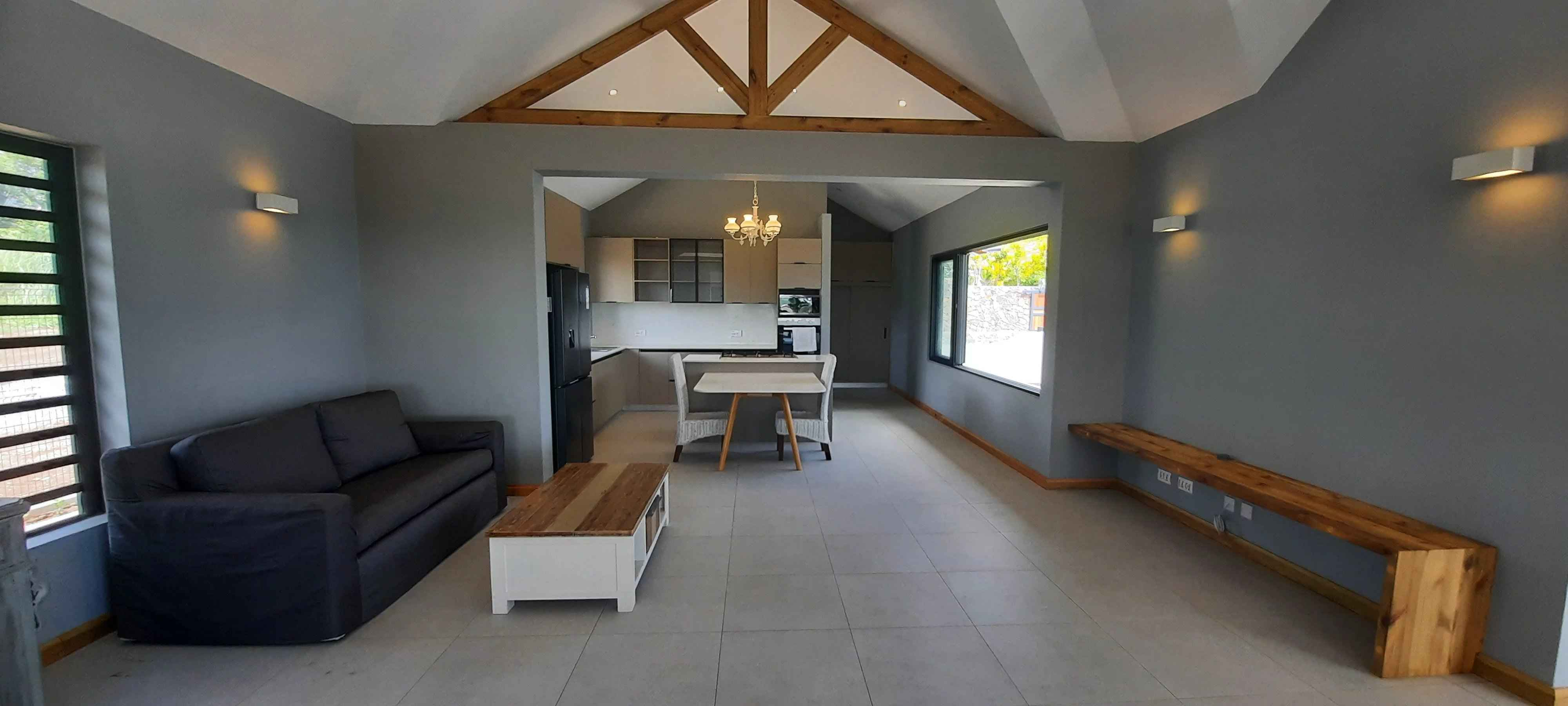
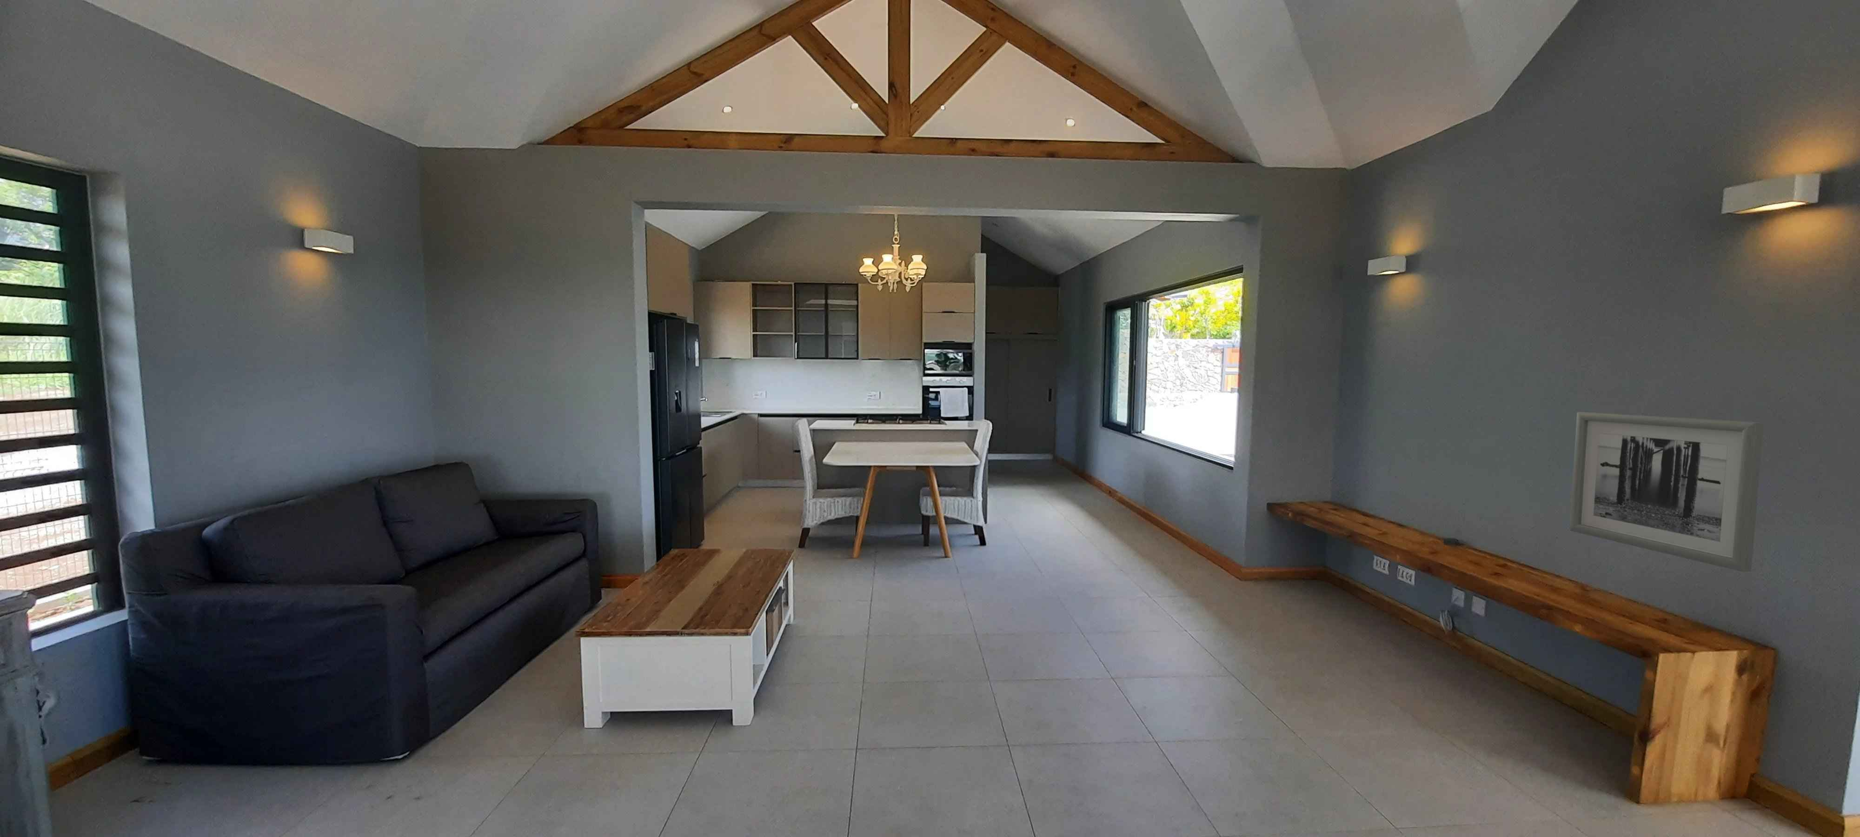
+ wall art [1569,411,1764,573]
